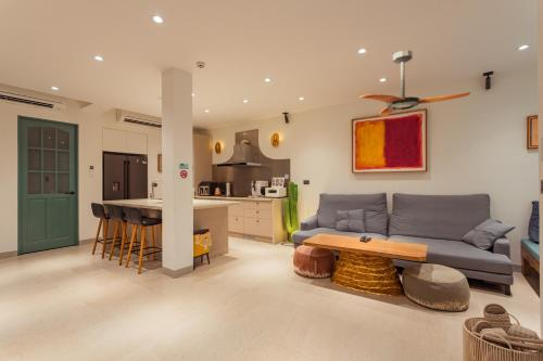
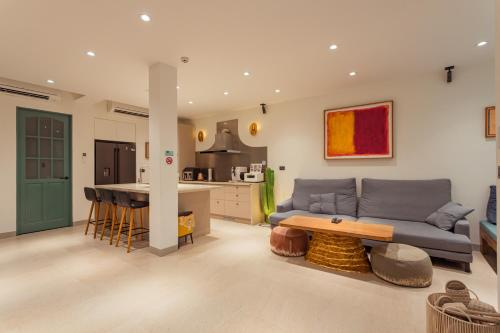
- ceiling fan [358,49,471,117]
